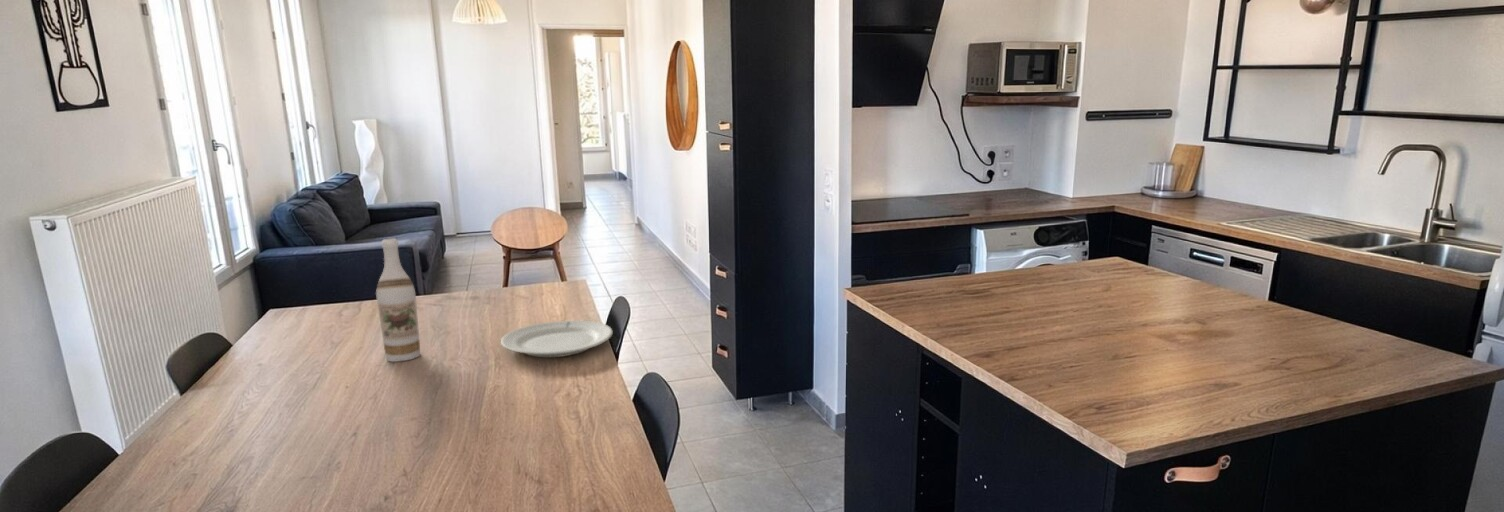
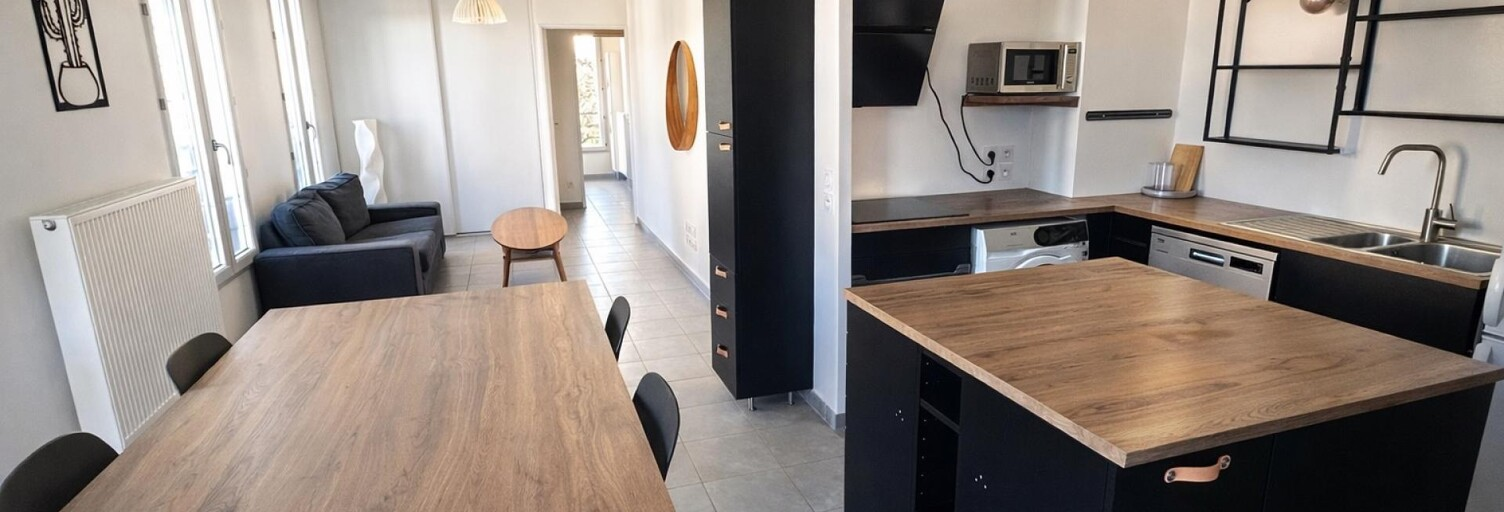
- chinaware [500,320,614,358]
- wine bottle [375,237,421,363]
